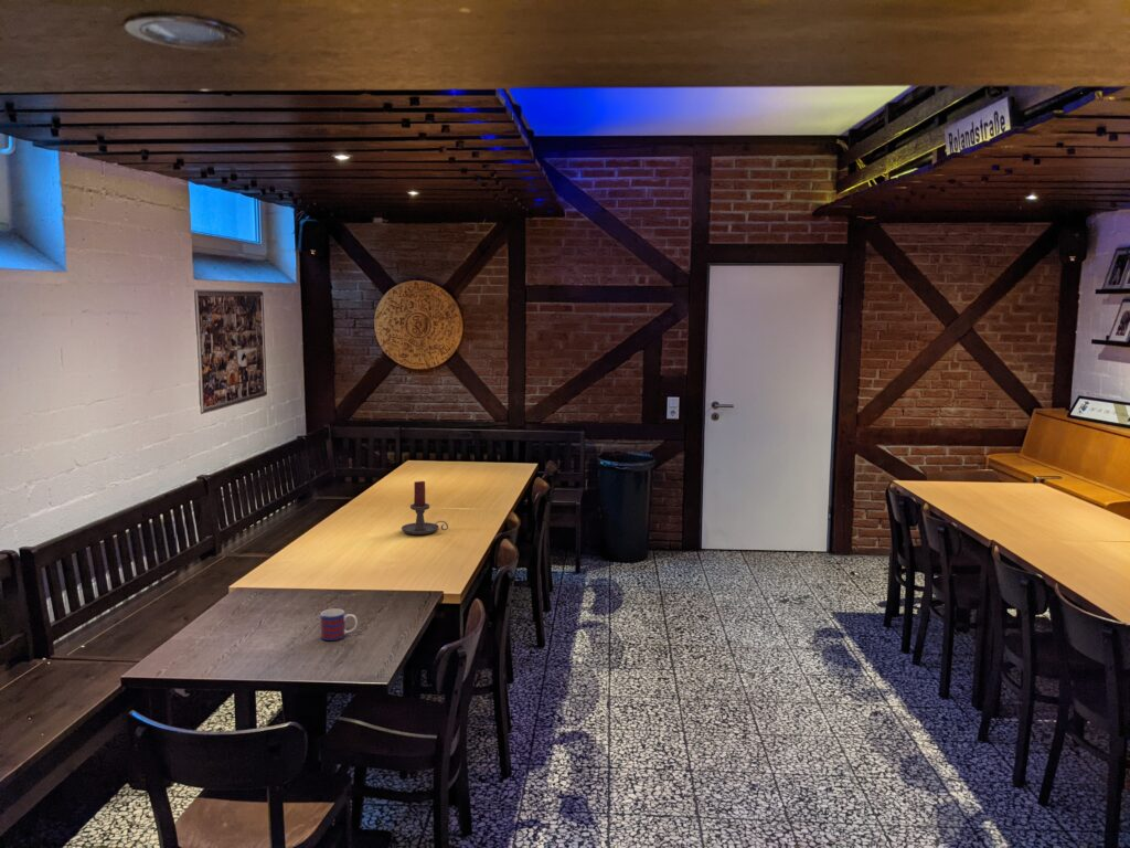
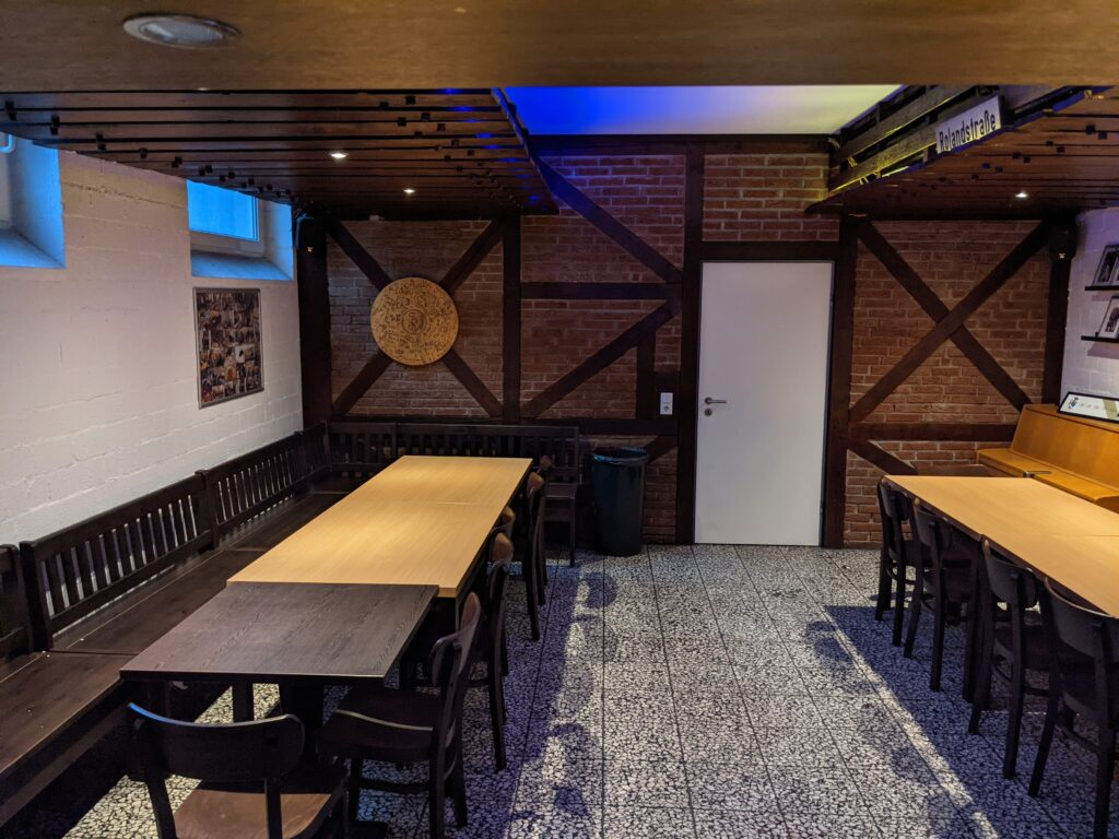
- candle holder [401,480,449,536]
- mug [319,607,359,642]
